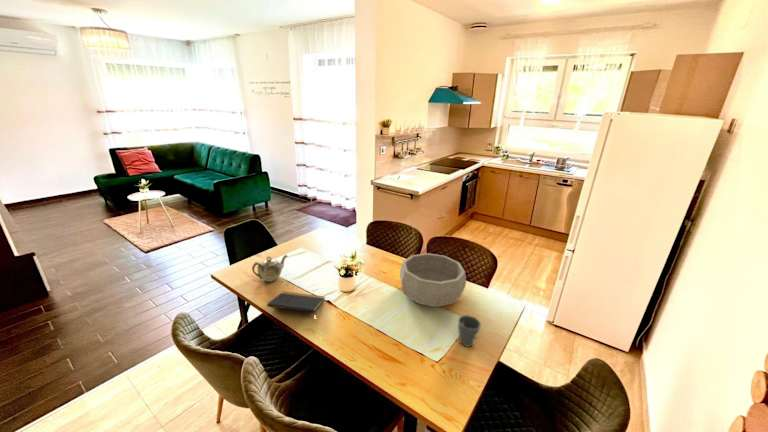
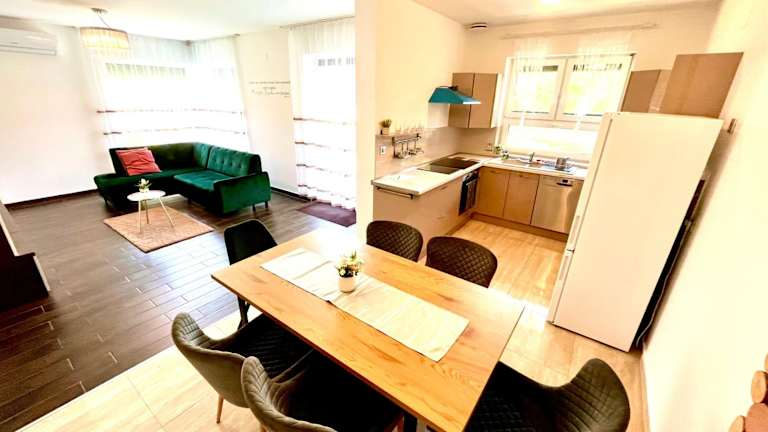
- decorative bowl [399,252,467,308]
- teapot [251,254,289,283]
- notepad [266,291,326,314]
- mug [457,314,482,348]
